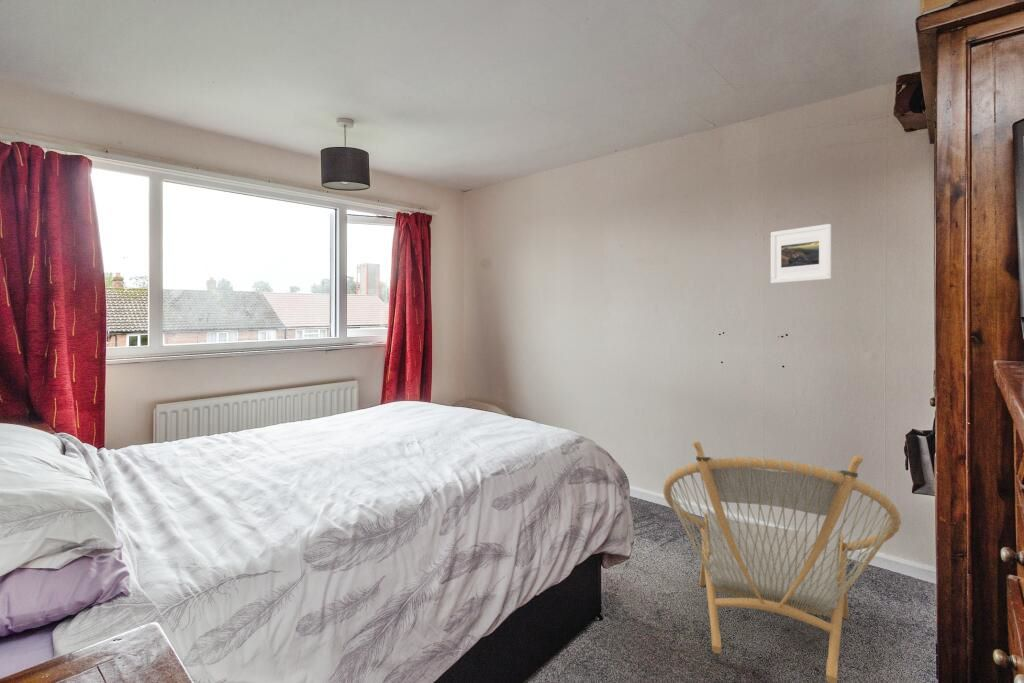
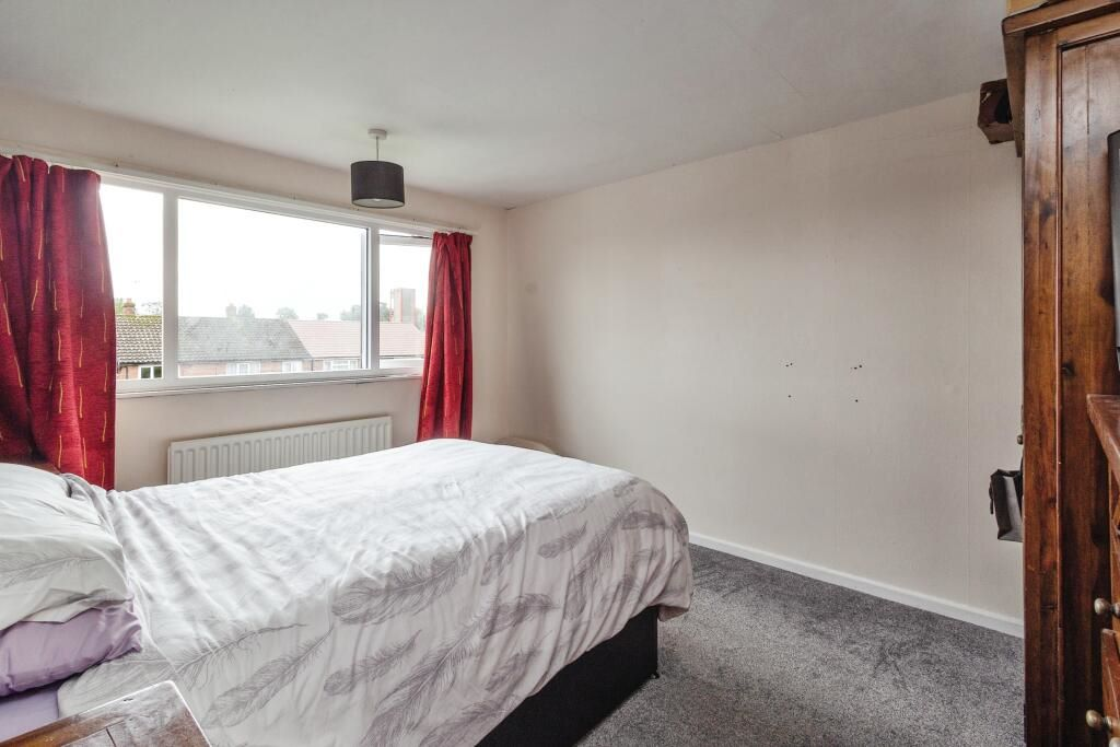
- armchair [662,440,902,683]
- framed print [770,223,832,285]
